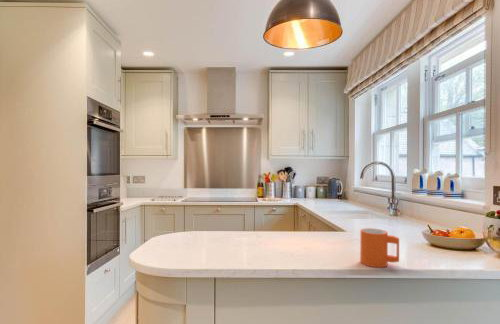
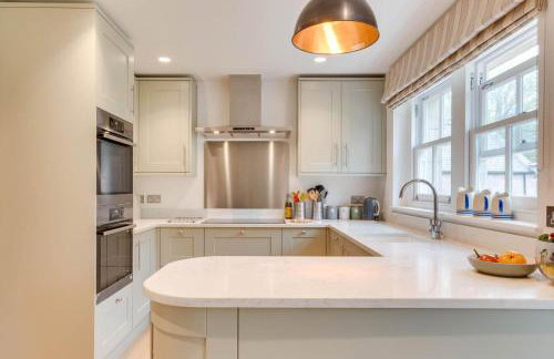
- mug [359,227,400,268]
